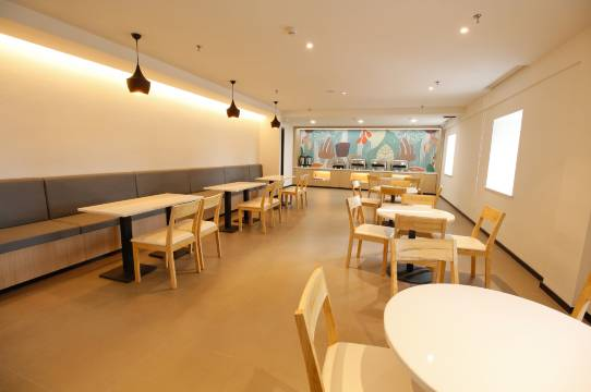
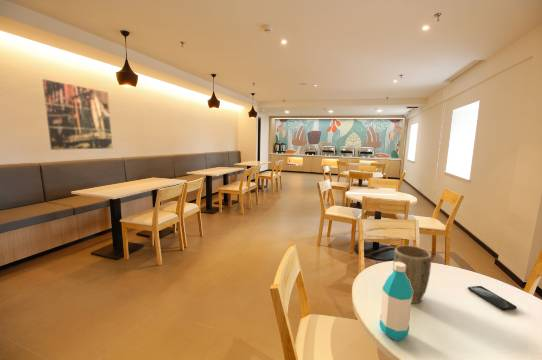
+ wall art [42,78,113,151]
+ water bottle [379,262,413,342]
+ plant pot [392,244,432,304]
+ smartphone [467,285,518,311]
